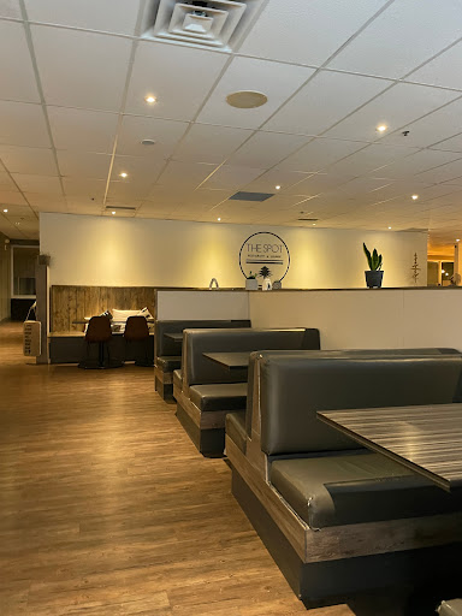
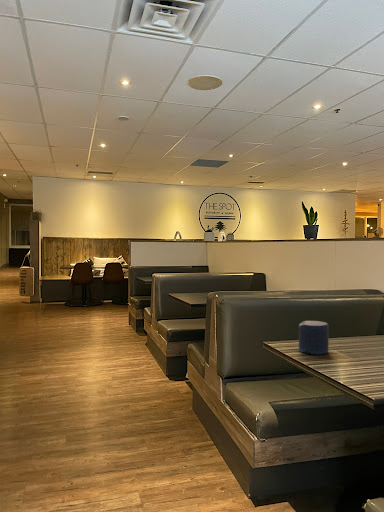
+ candle [298,320,330,356]
